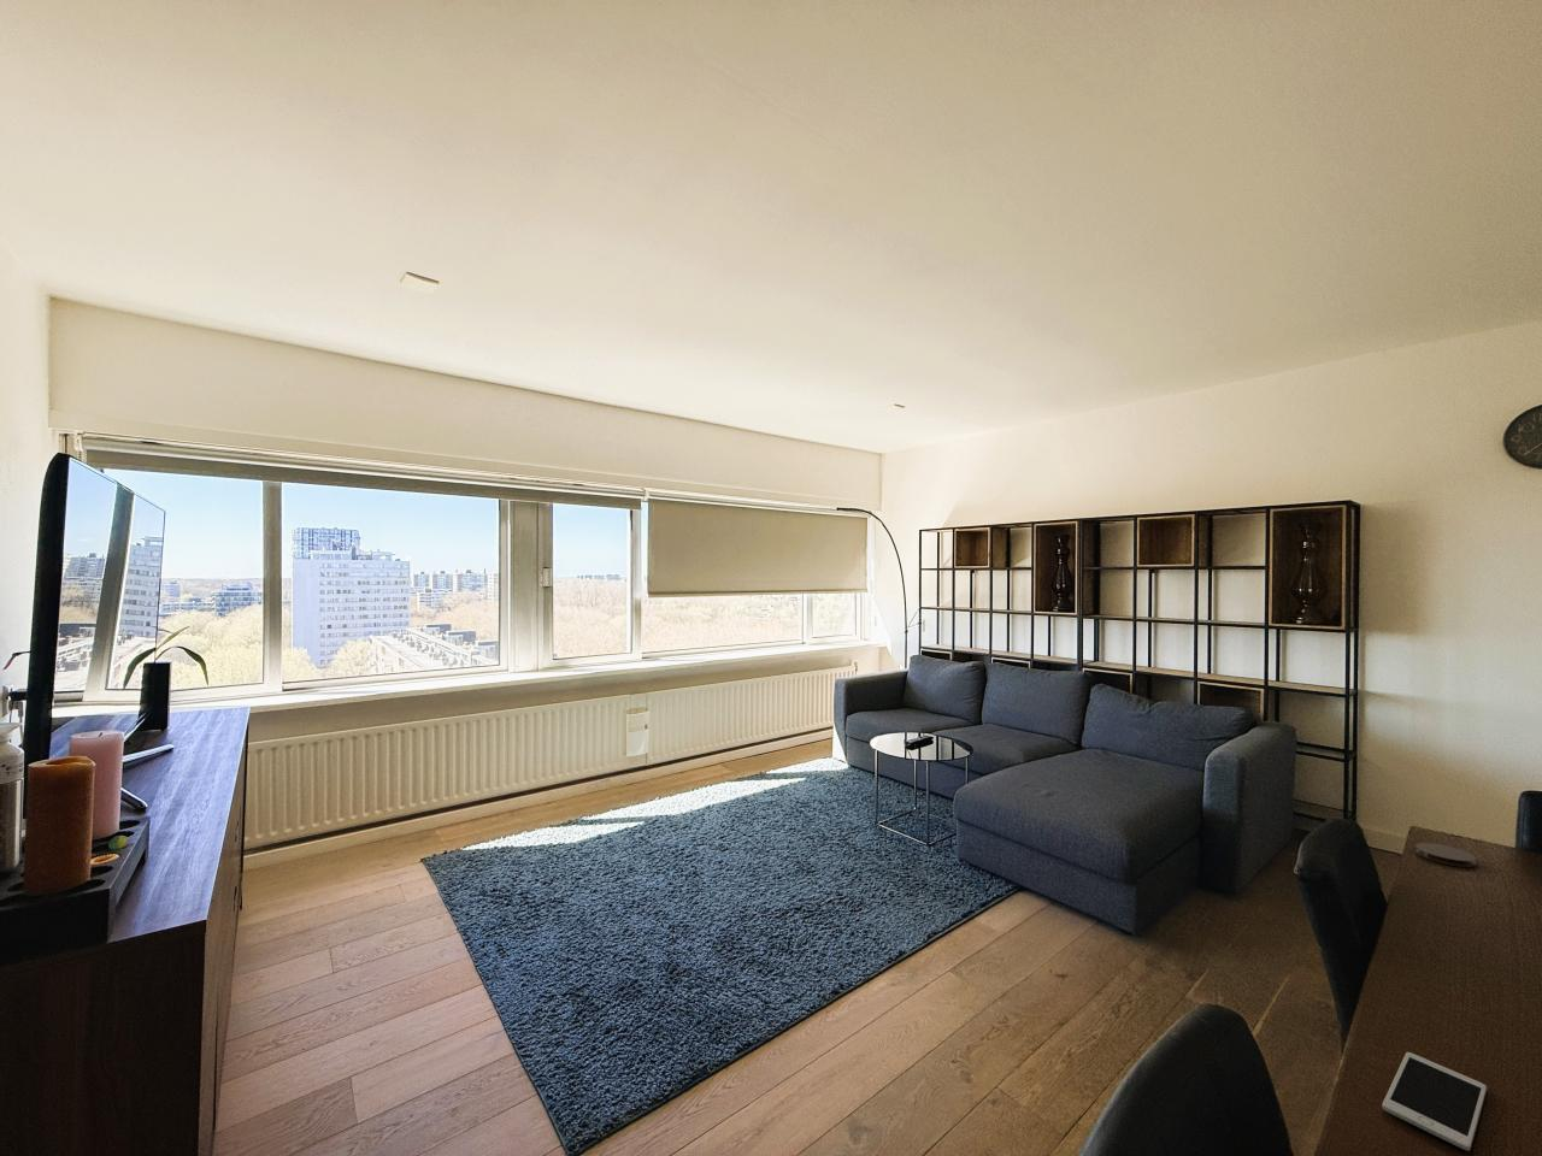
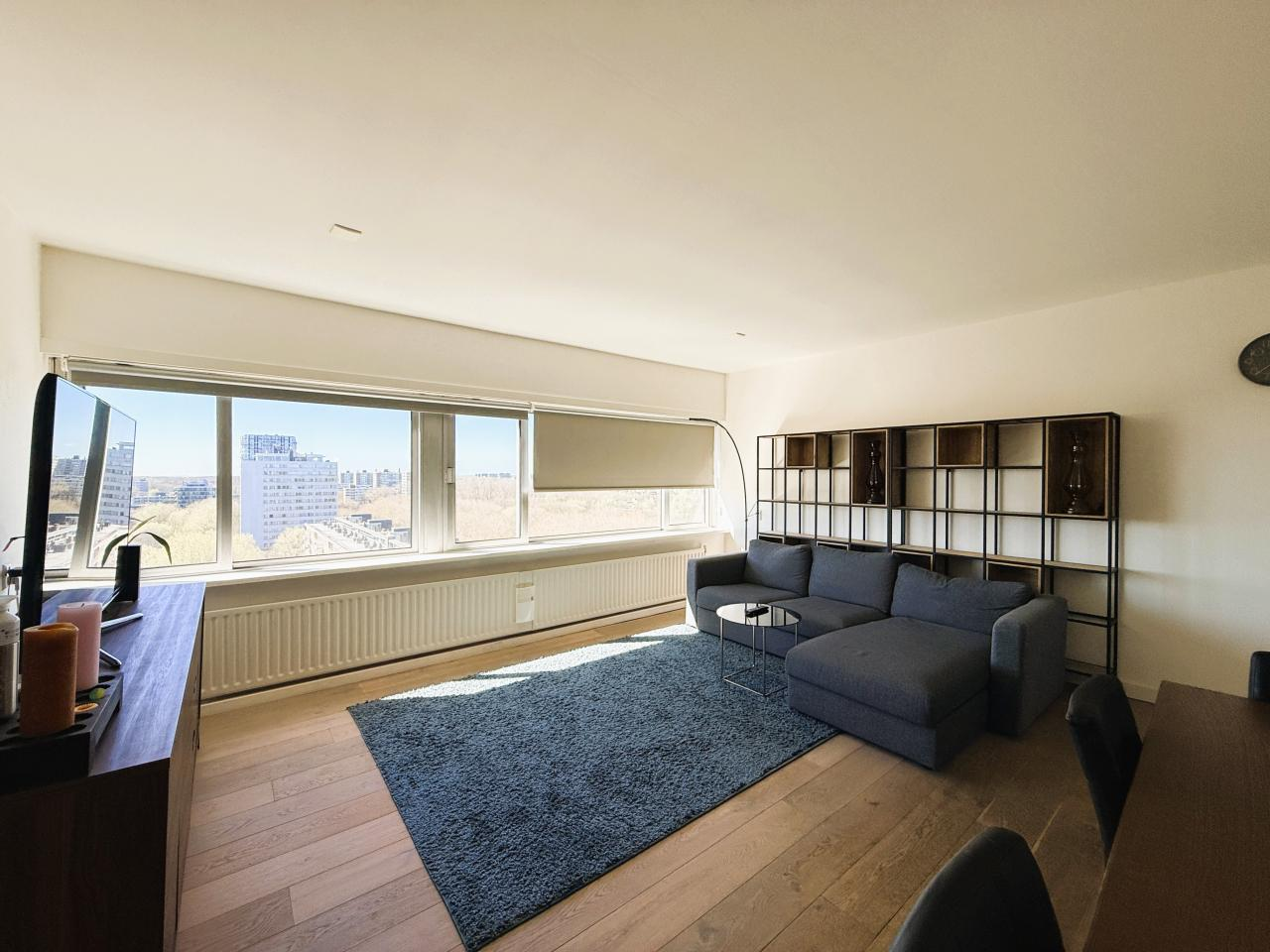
- coaster [1415,841,1476,868]
- cell phone [1381,1052,1487,1152]
